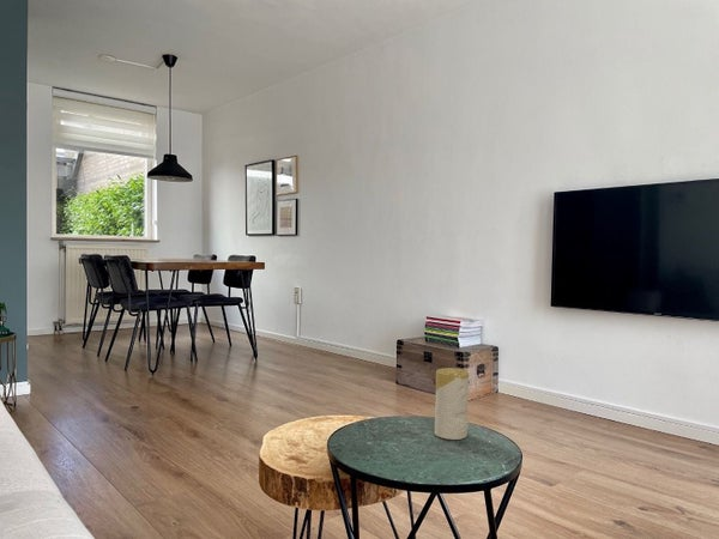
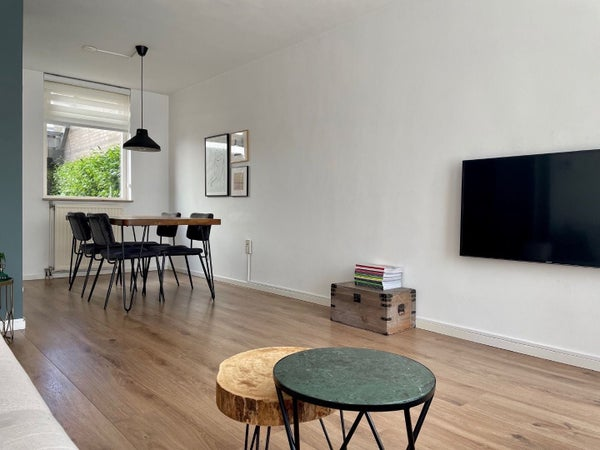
- candle [434,367,470,441]
